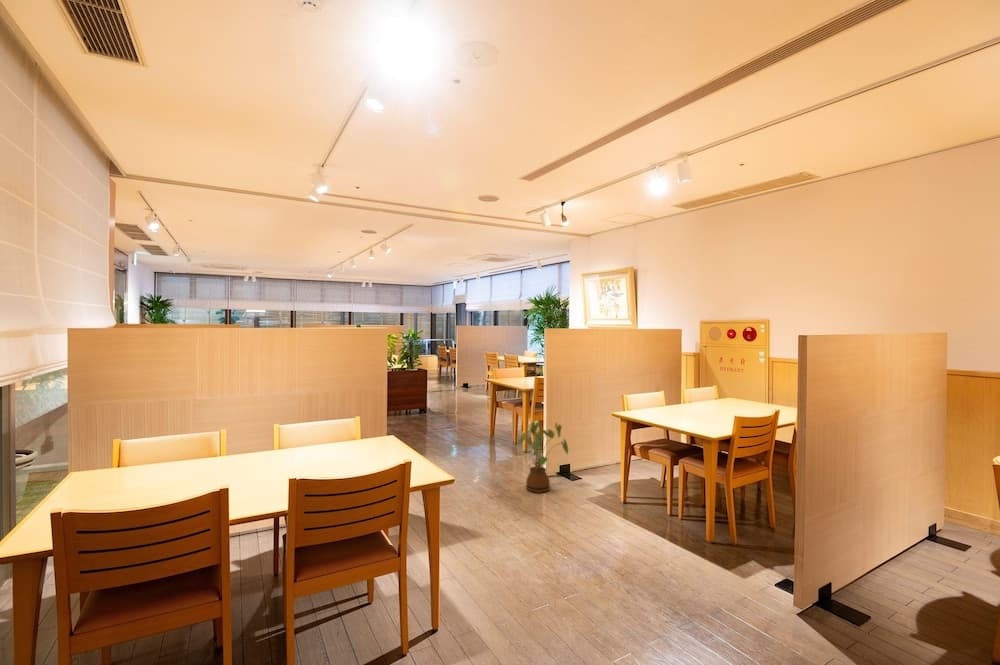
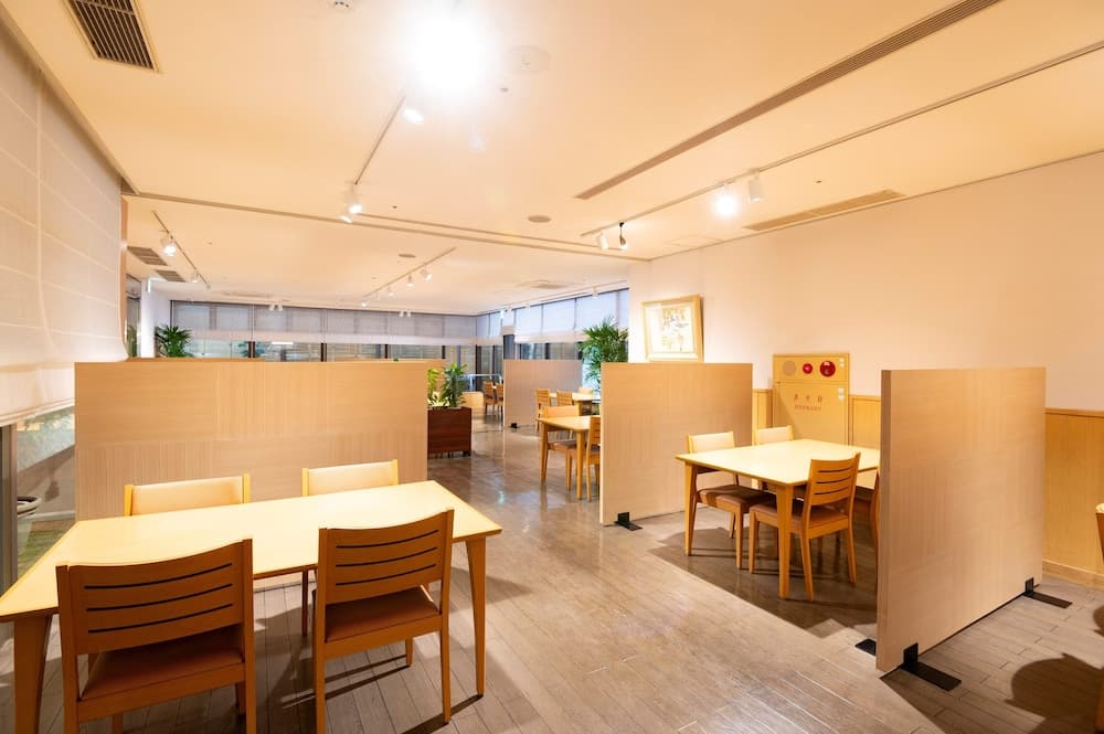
- house plant [517,421,569,494]
